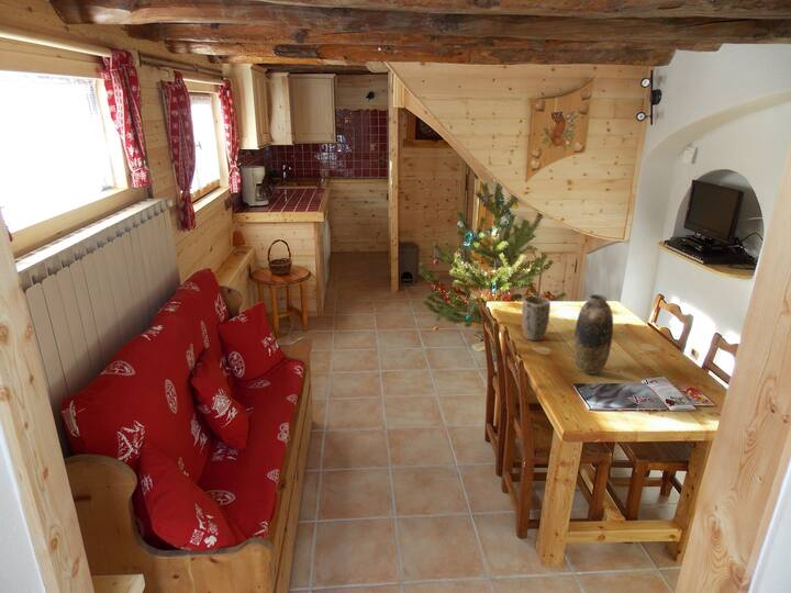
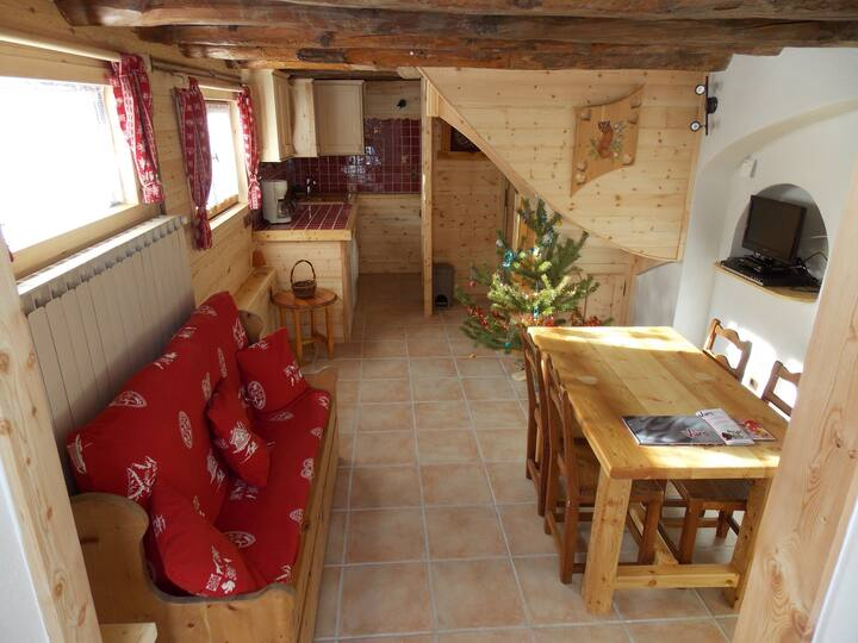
- vase [572,293,614,374]
- plant pot [521,295,552,342]
